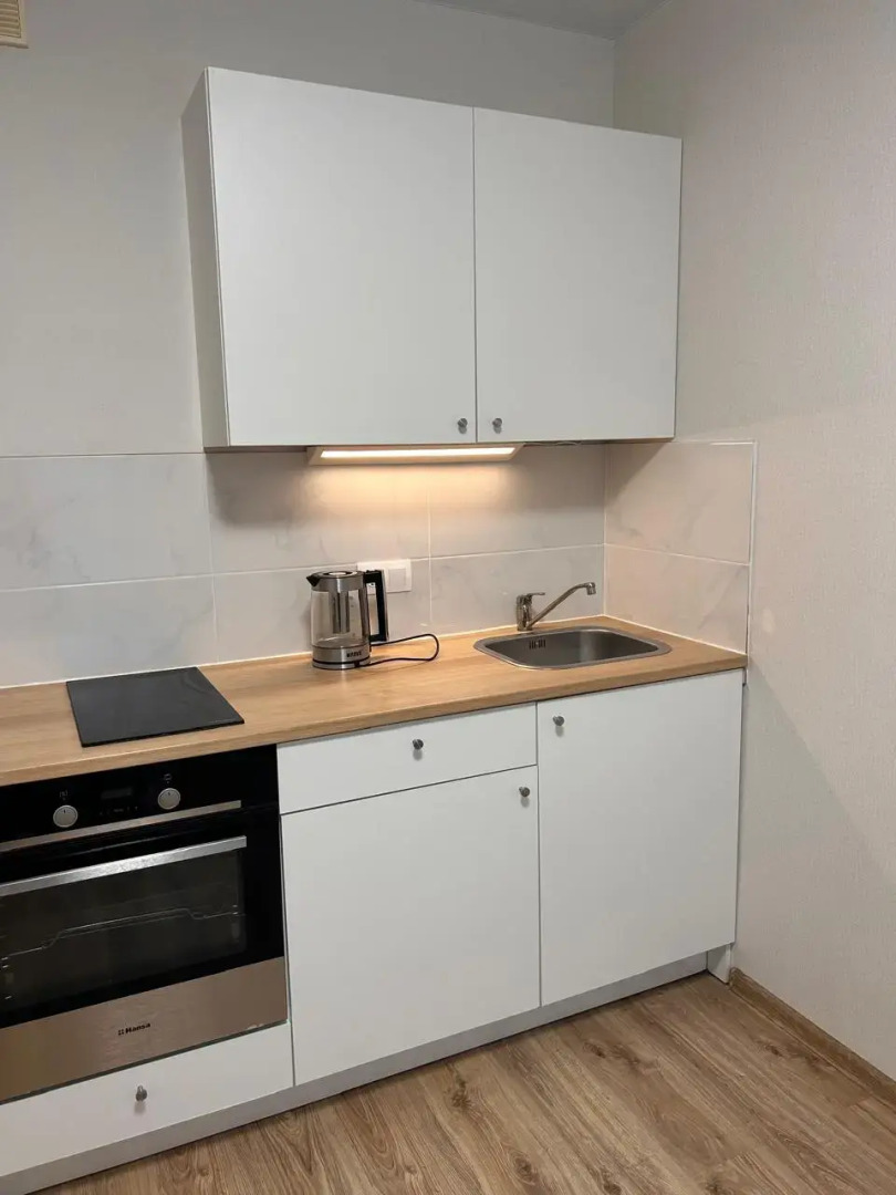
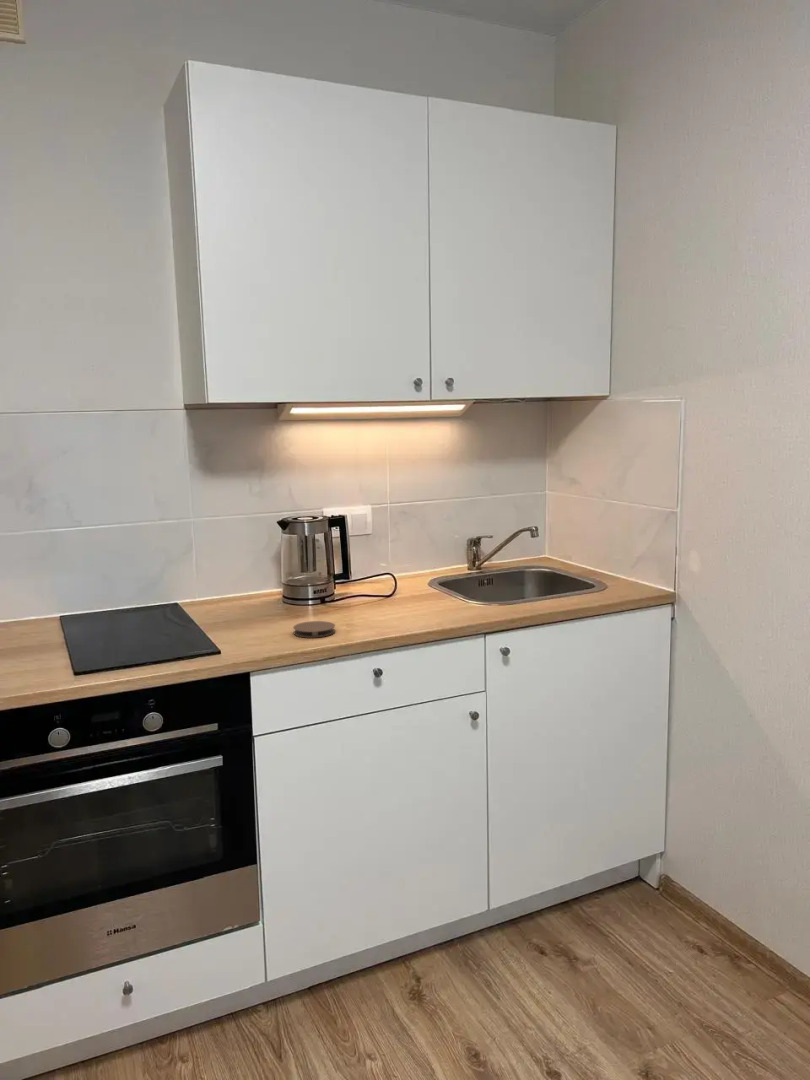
+ coaster [292,620,336,638]
